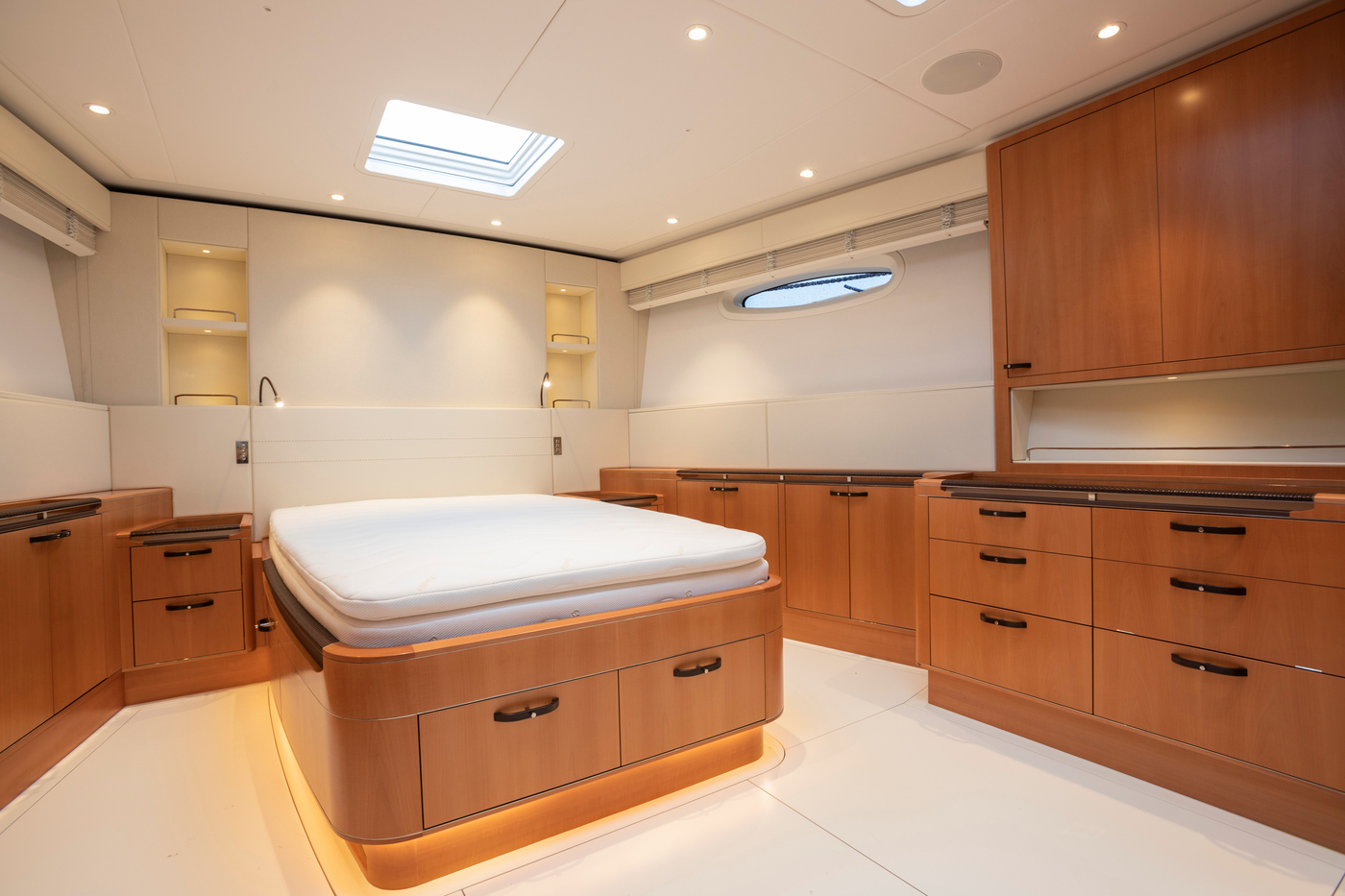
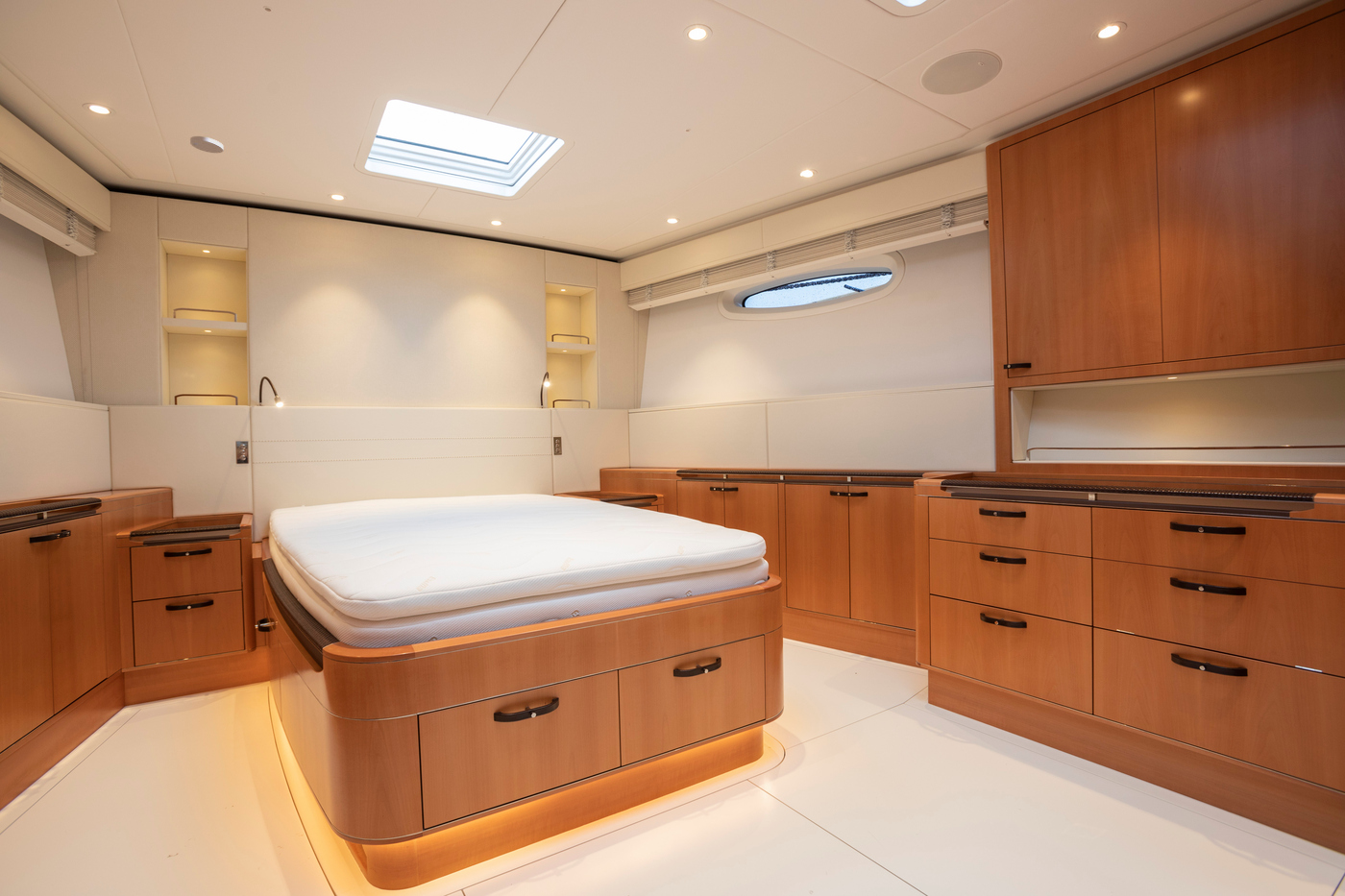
+ smoke detector [189,135,225,154]
